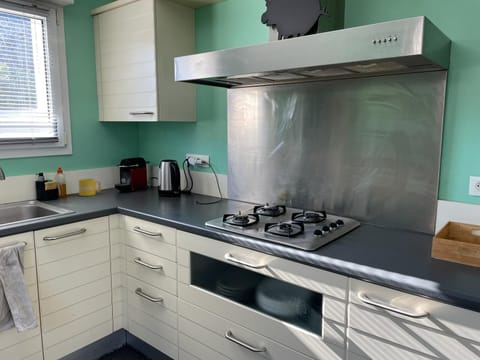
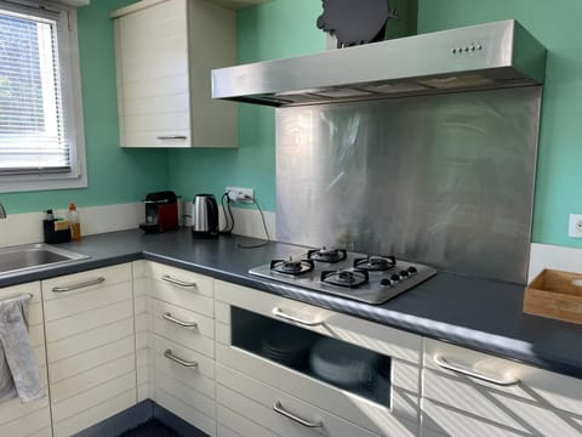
- mug [78,178,102,197]
